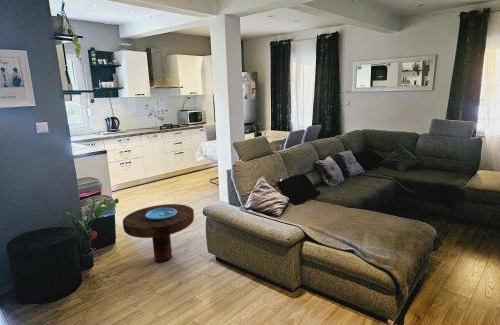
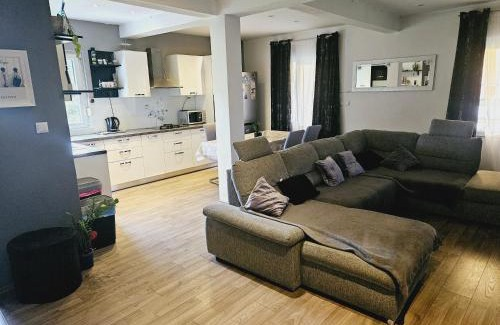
- side table [122,203,195,263]
